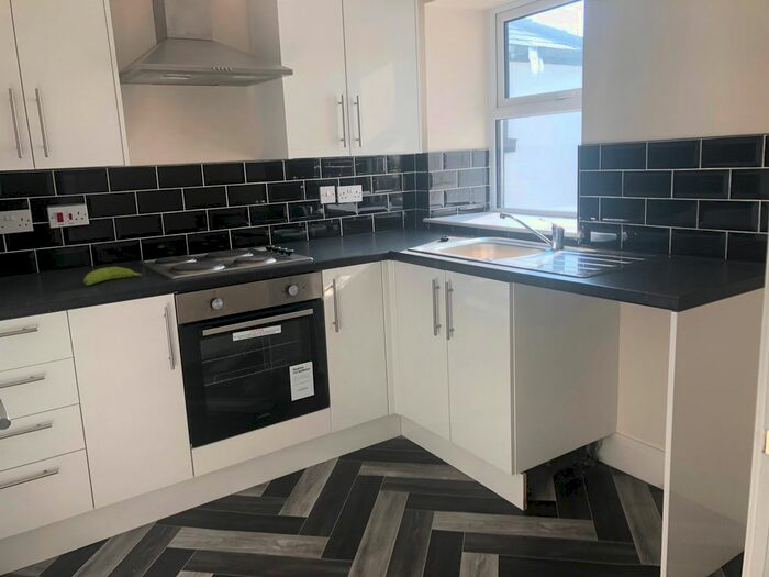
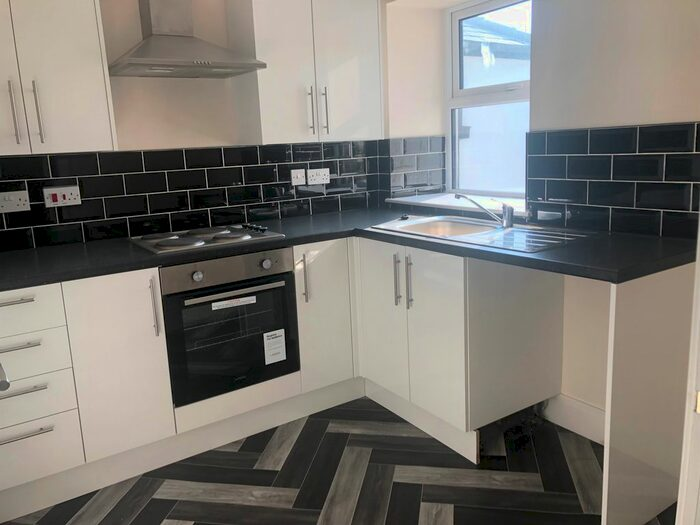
- fruit [82,266,143,286]
